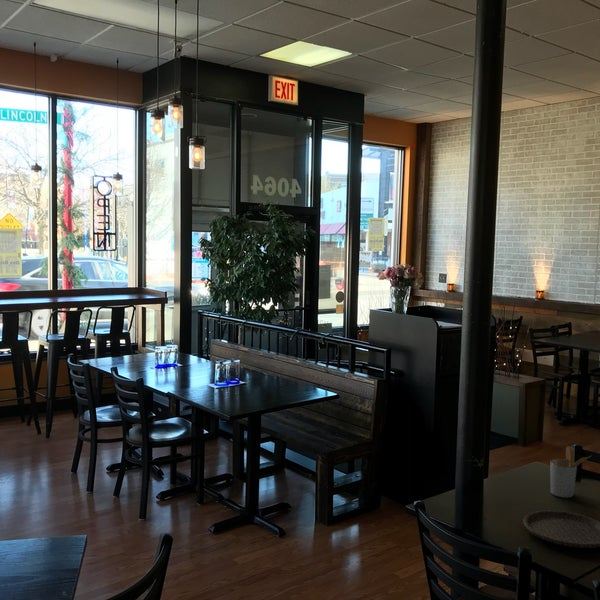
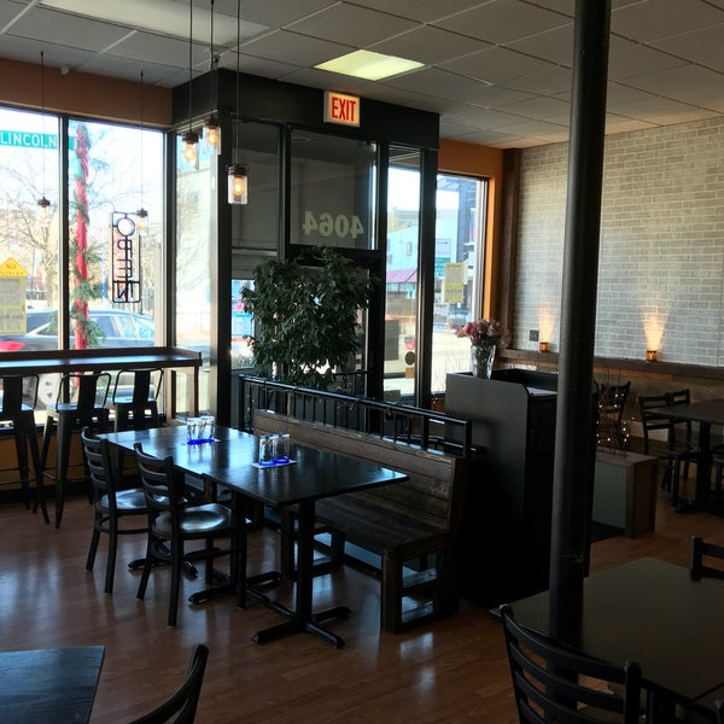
- plate [522,509,600,549]
- utensil holder [549,445,592,499]
